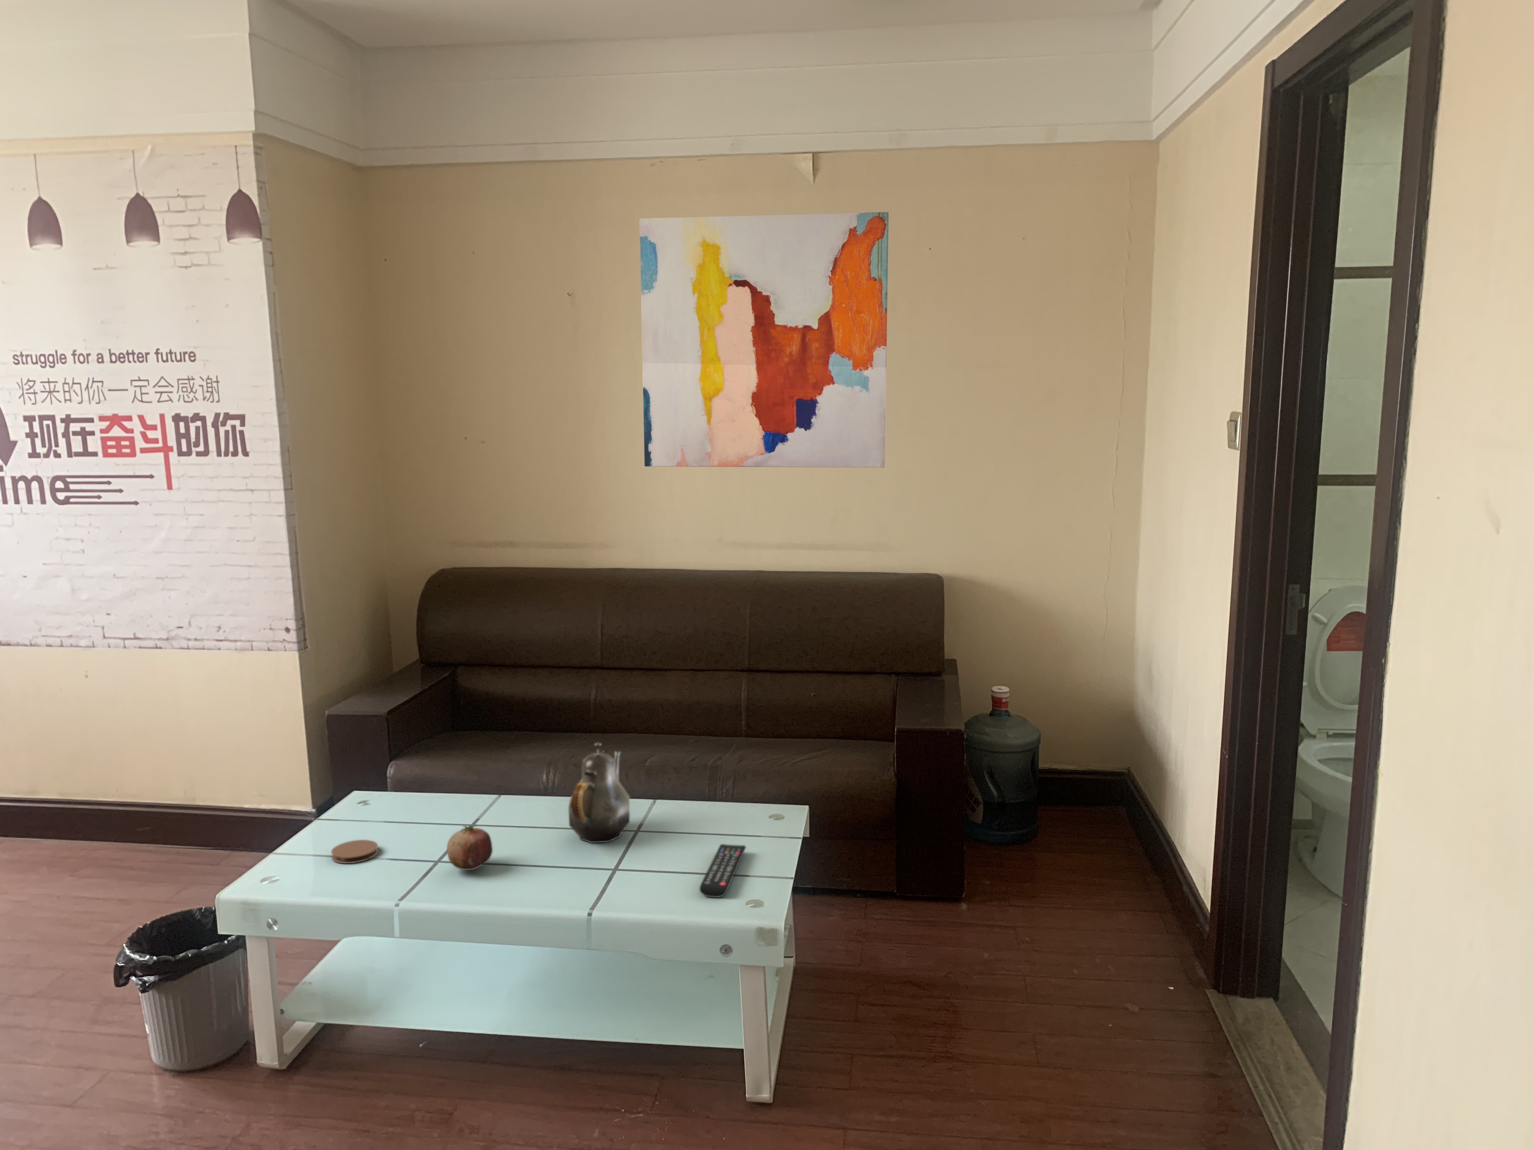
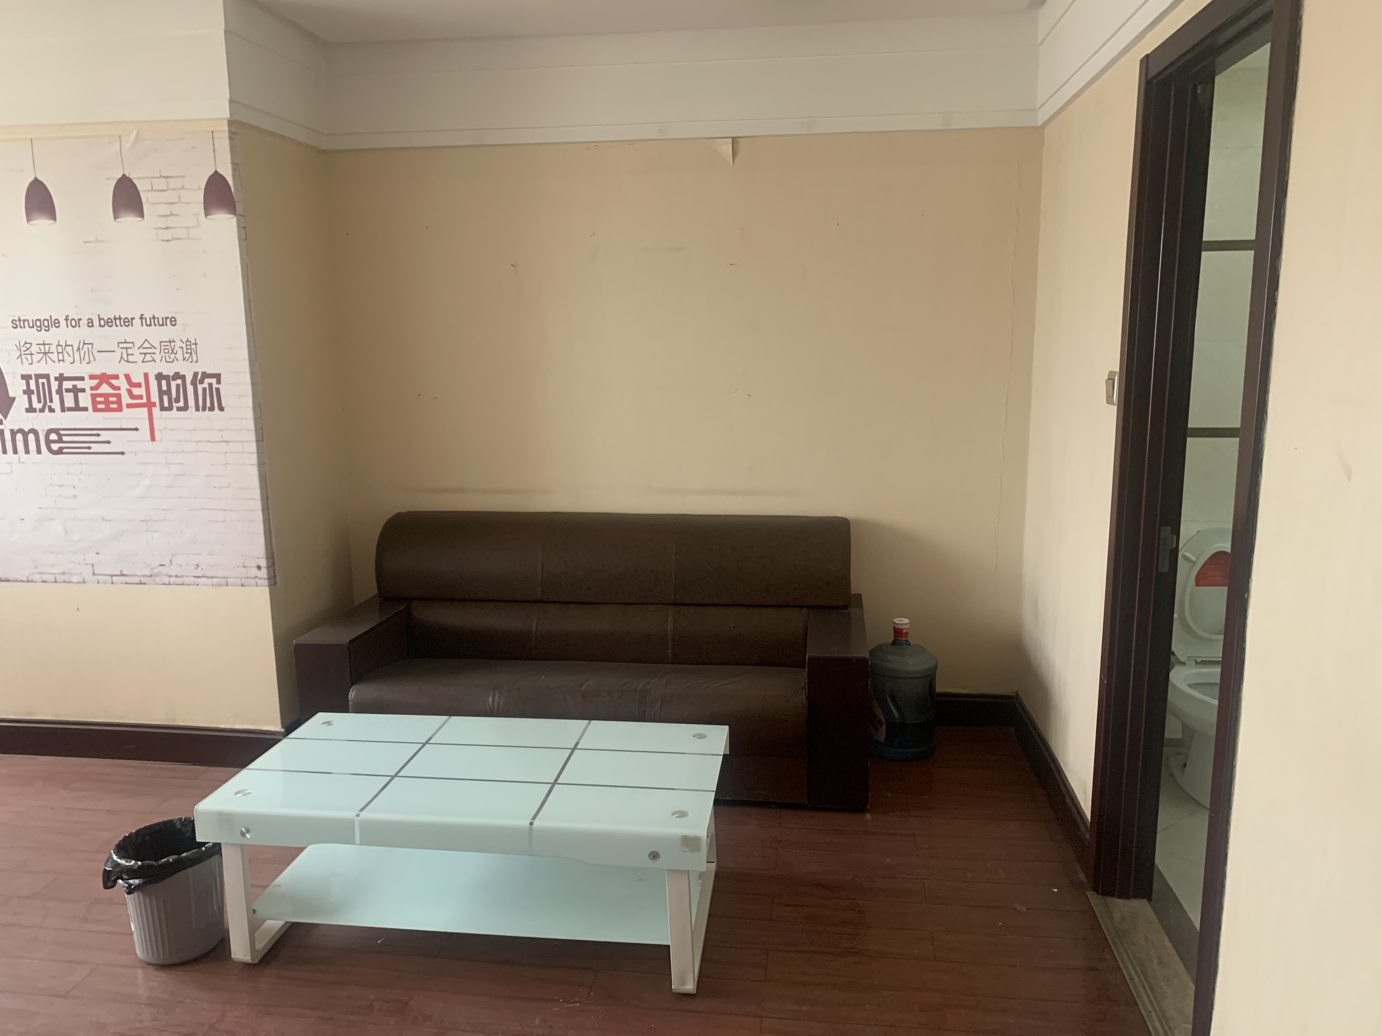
- coaster [331,840,379,864]
- teapot [568,742,631,843]
- wall art [639,211,889,467]
- fruit [446,825,493,871]
- remote control [699,843,746,898]
